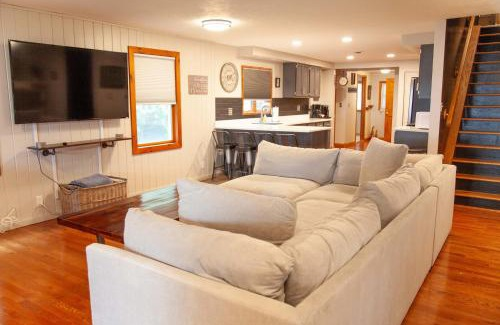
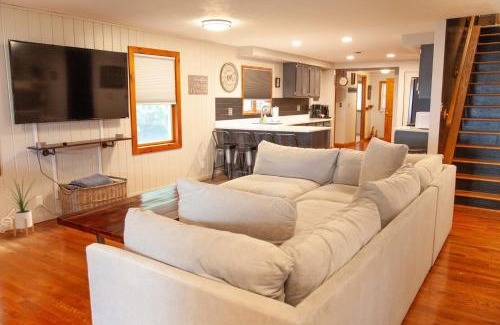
+ house plant [2,174,37,237]
